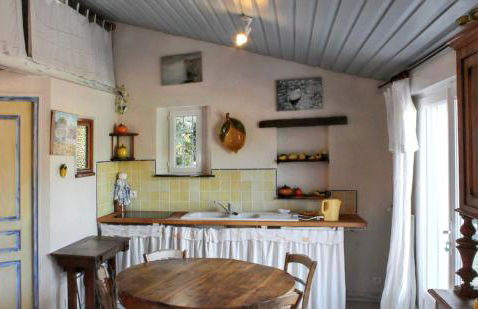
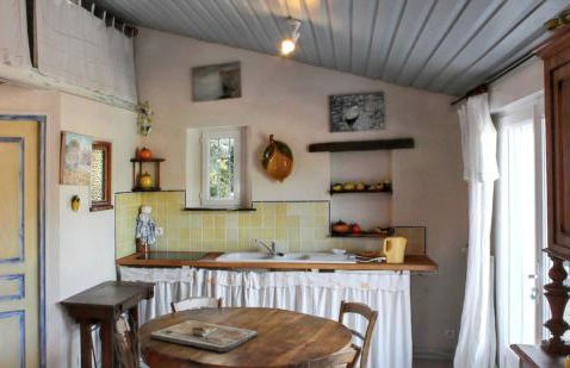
+ cutting board [149,319,259,353]
